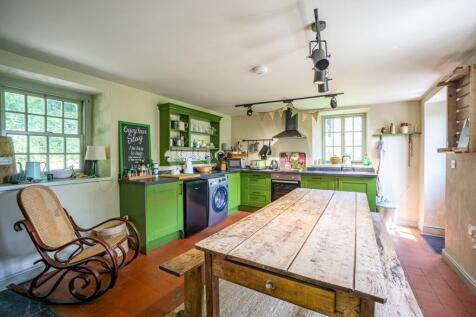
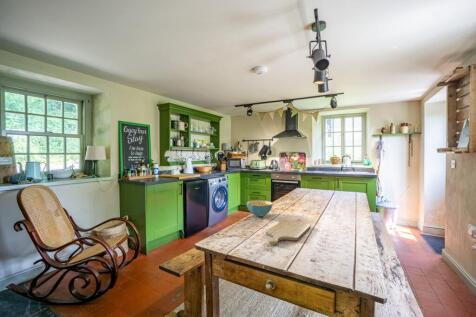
+ cereal bowl [246,199,274,218]
+ chopping board [265,219,311,246]
